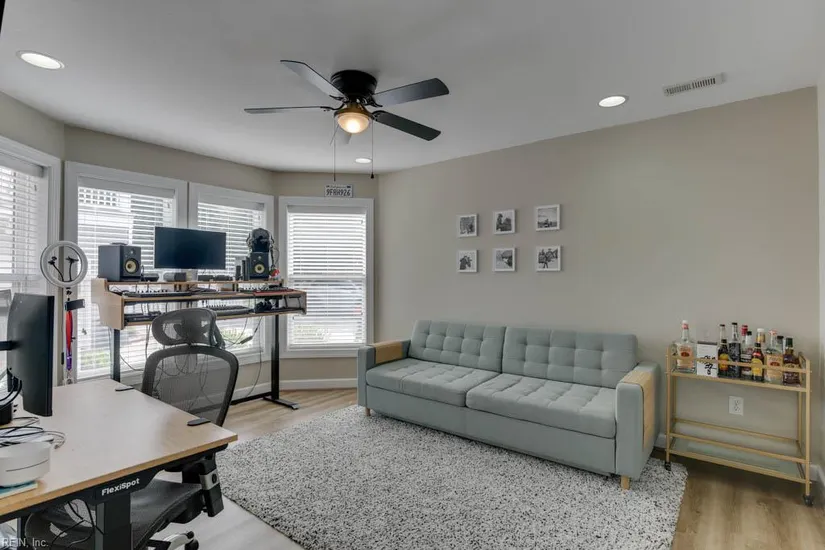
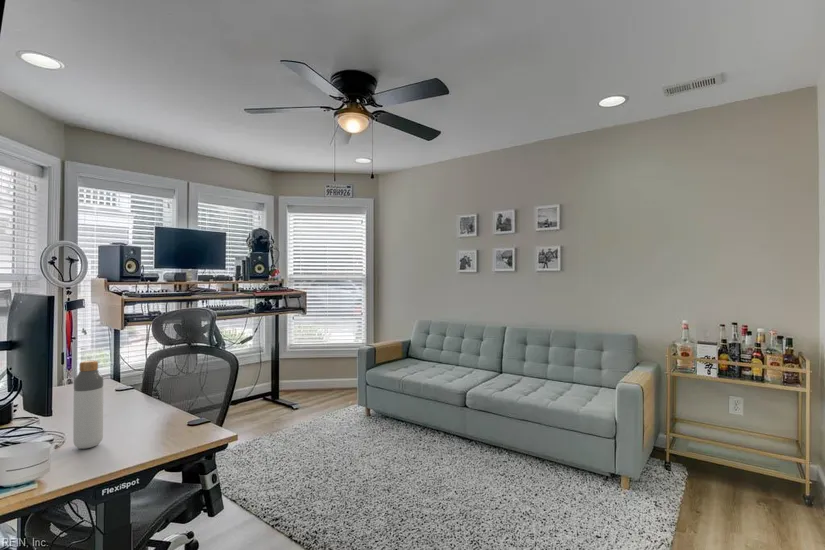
+ bottle [72,359,104,450]
